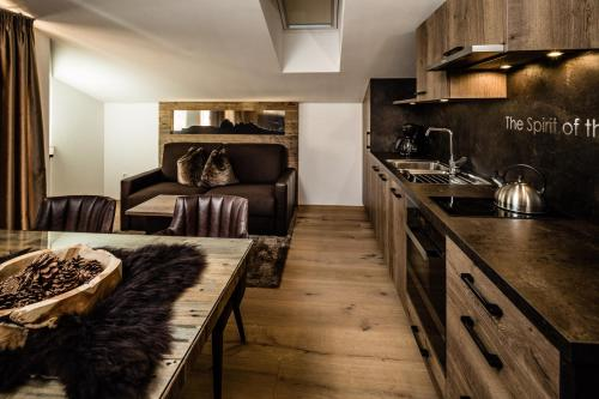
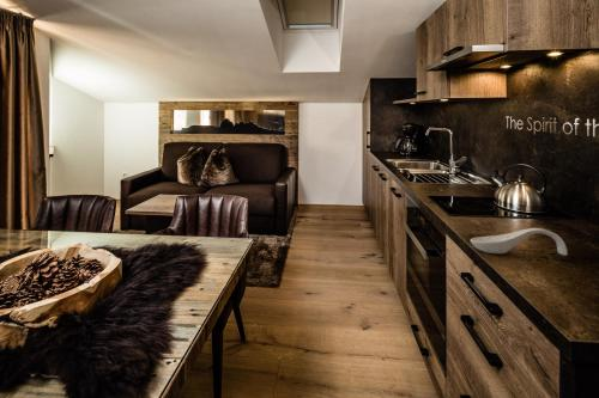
+ spoon rest [470,227,568,257]
